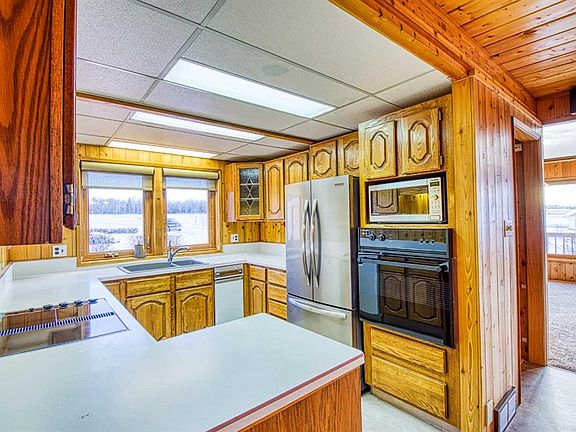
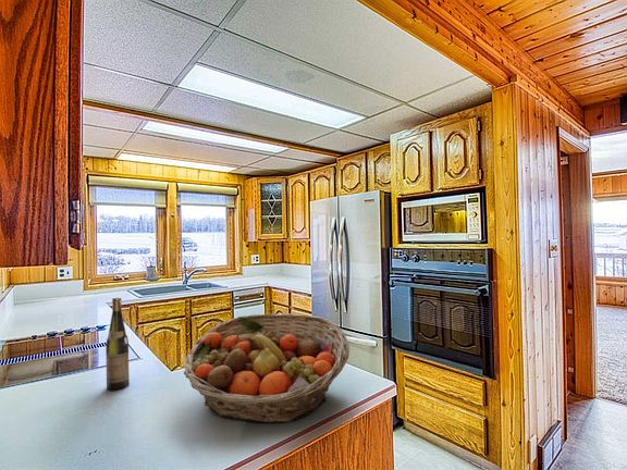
+ wine bottle [104,296,131,392]
+ fruit basket [183,312,351,424]
